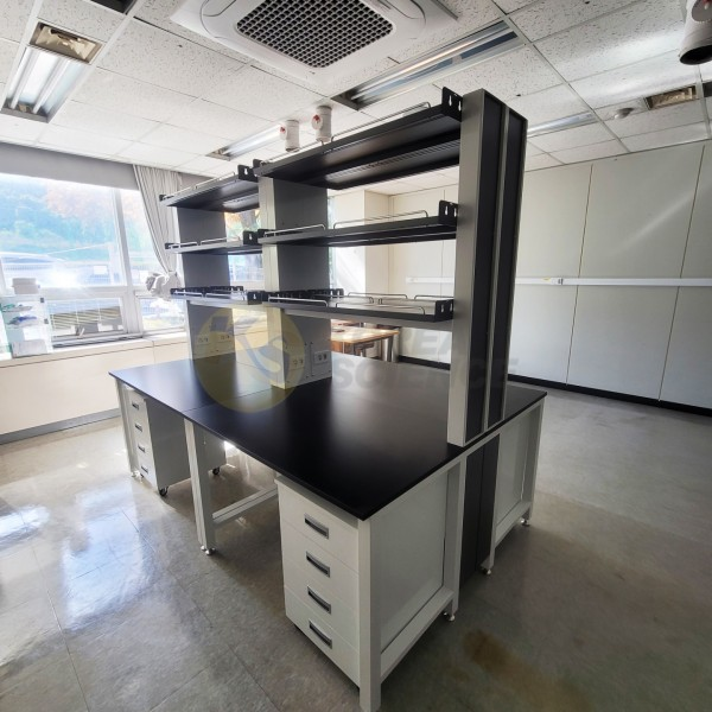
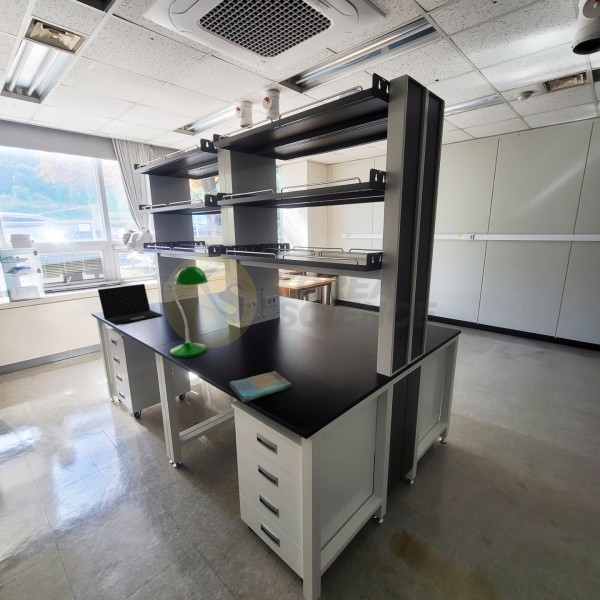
+ desk lamp [169,265,210,359]
+ laptop [97,283,163,326]
+ dish towel [228,370,293,403]
